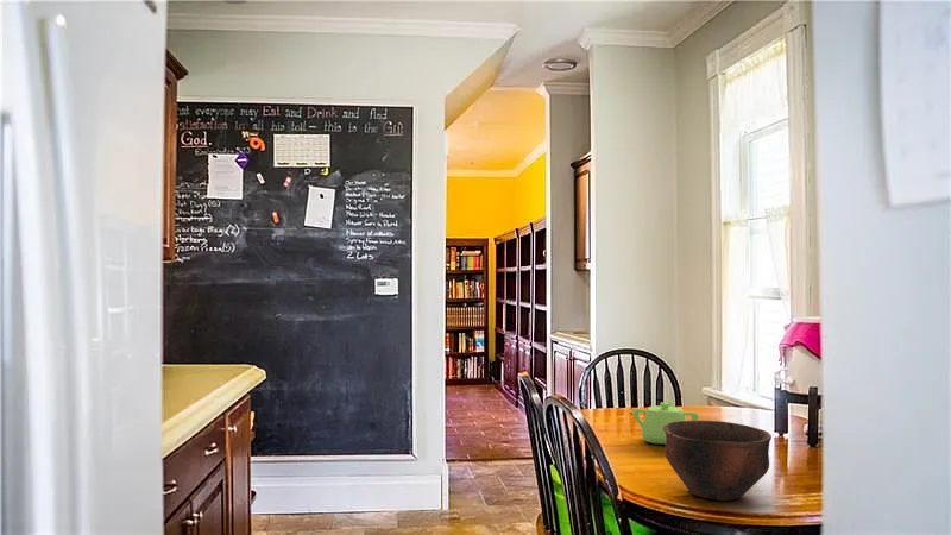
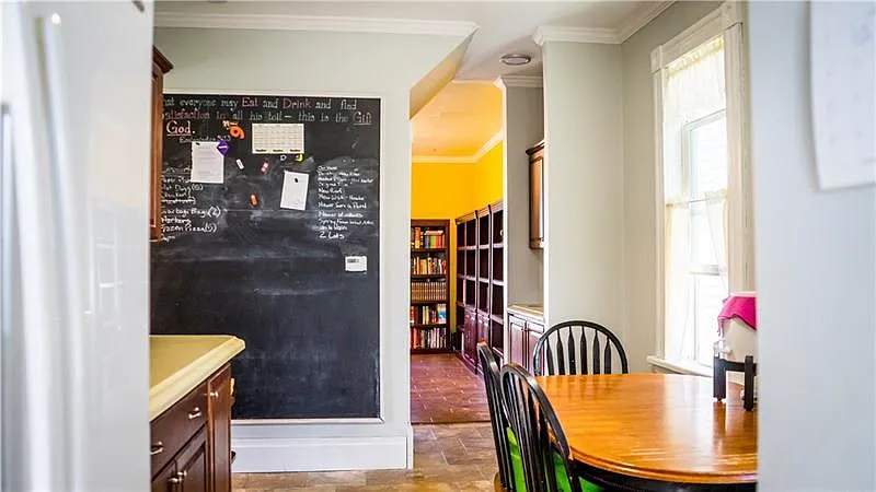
- bowl [663,420,773,502]
- teapot [631,398,700,445]
